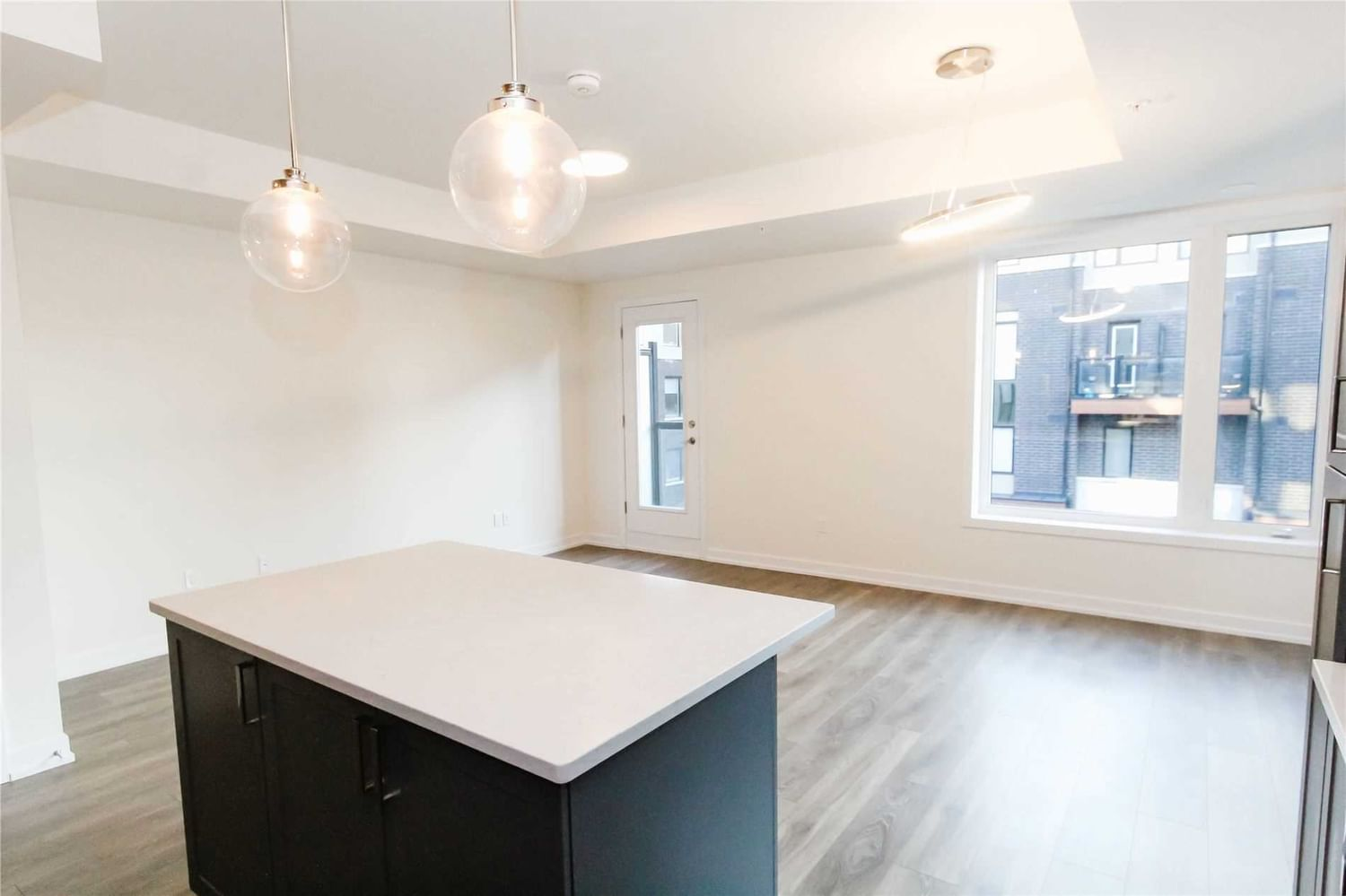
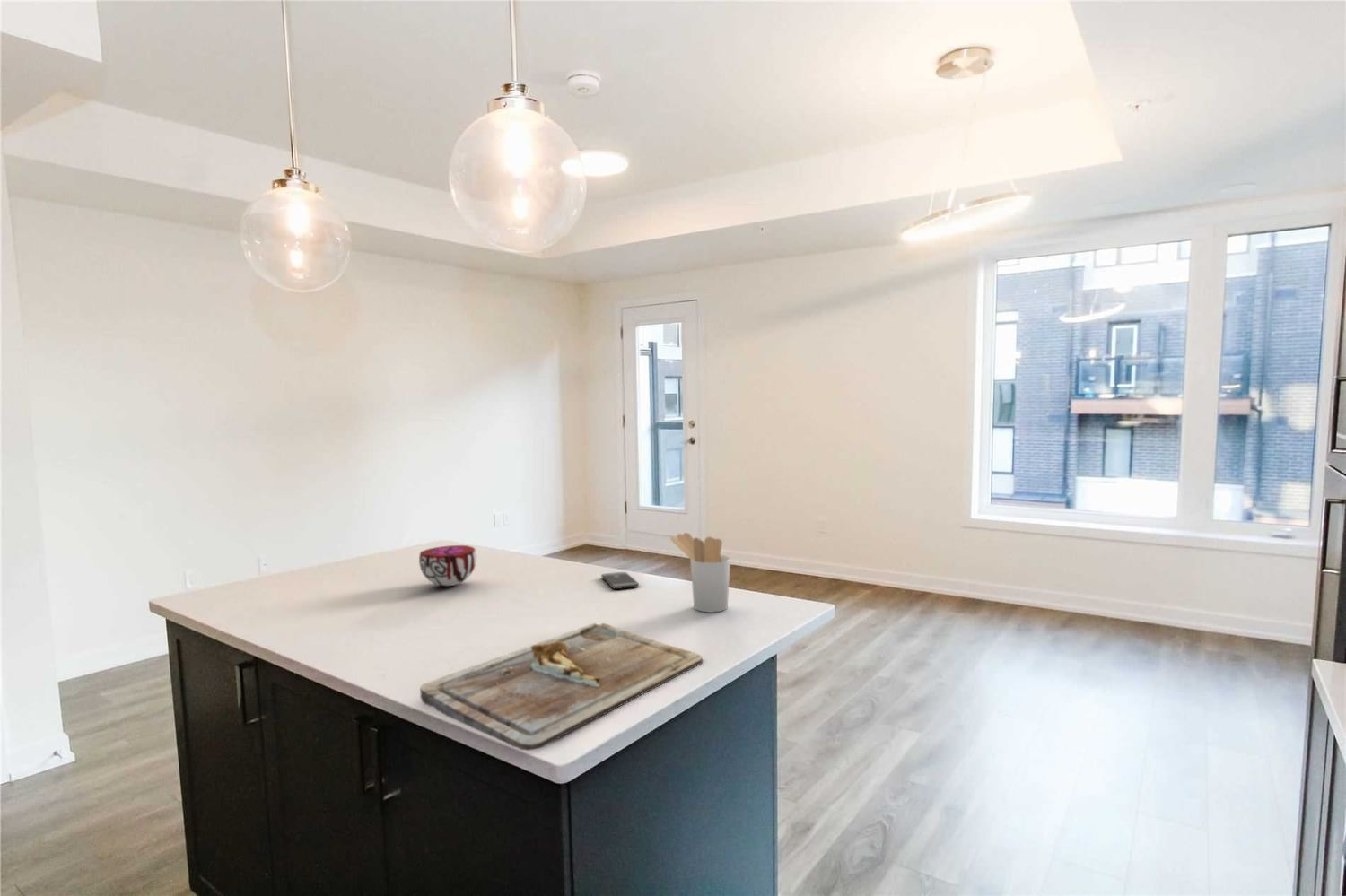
+ decorative bowl [418,544,477,587]
+ utensil holder [669,532,731,613]
+ cutting board [419,622,704,752]
+ smartphone [600,571,640,590]
